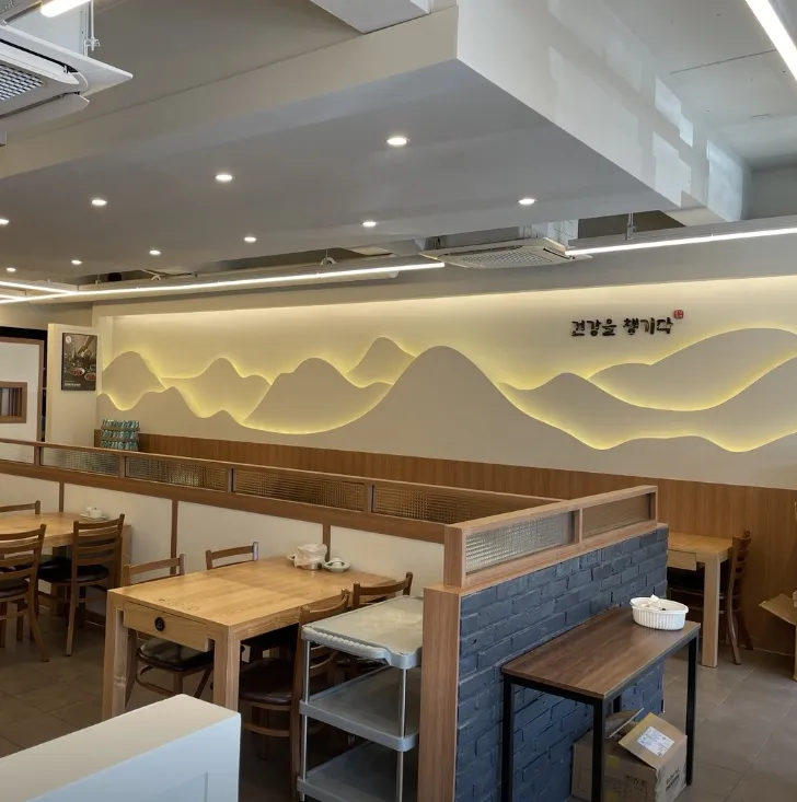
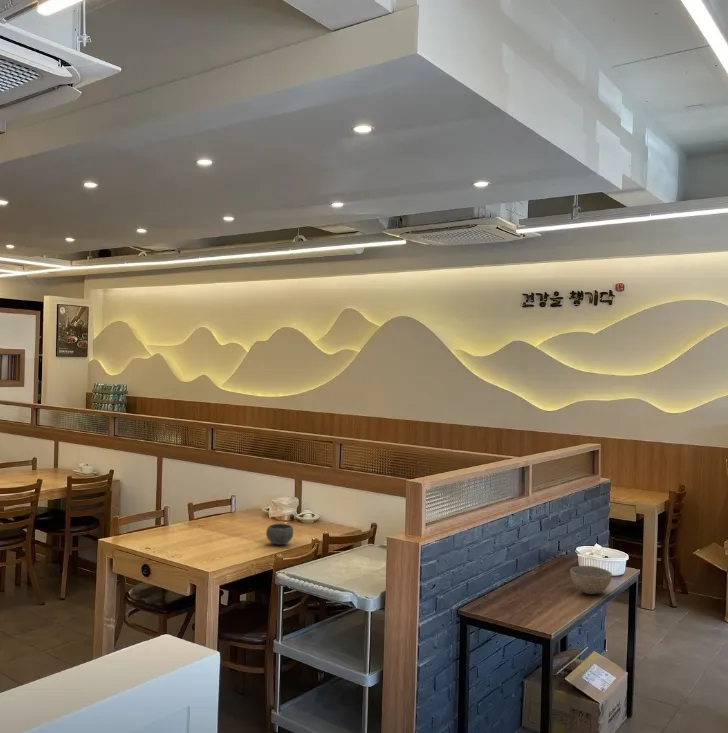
+ bowl [265,523,294,546]
+ bowl [569,565,613,595]
